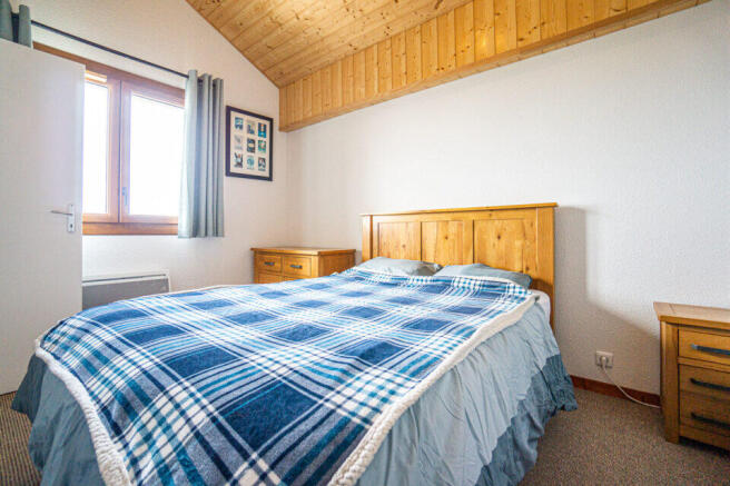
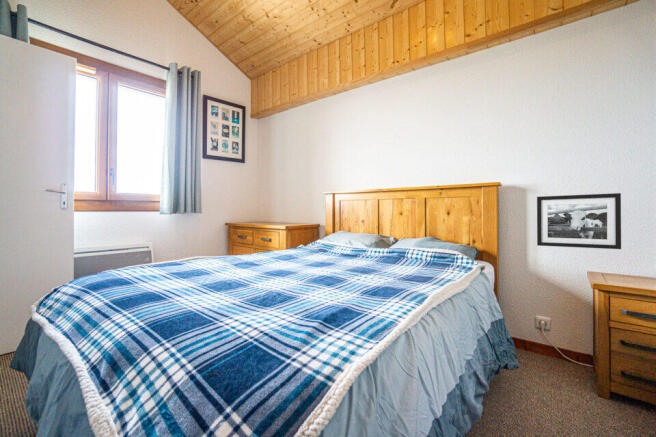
+ picture frame [536,192,622,250]
